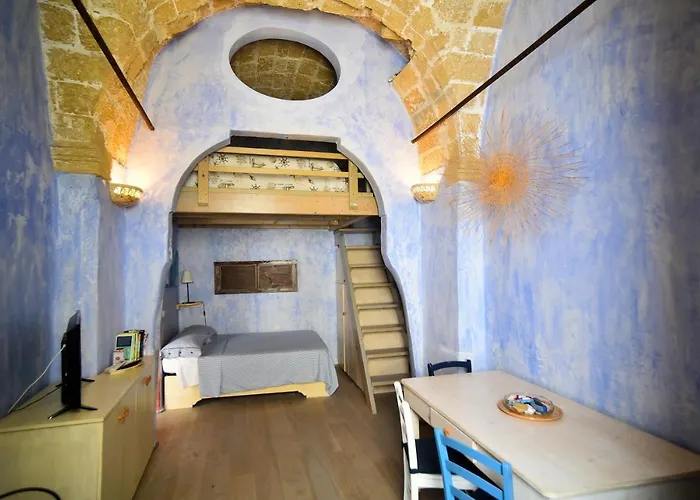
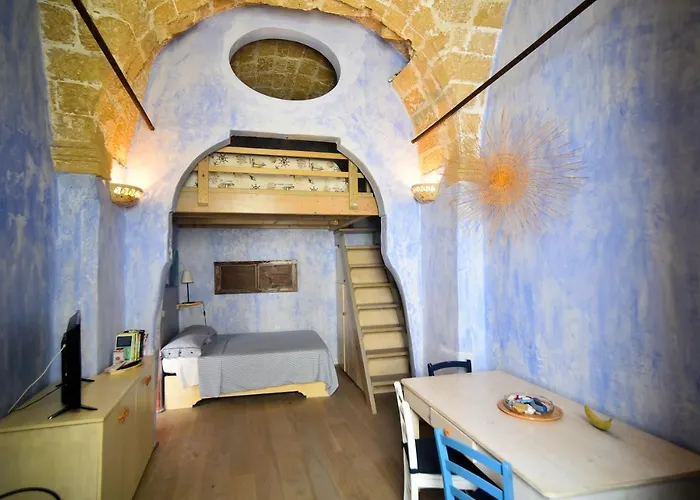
+ banana [583,404,613,431]
